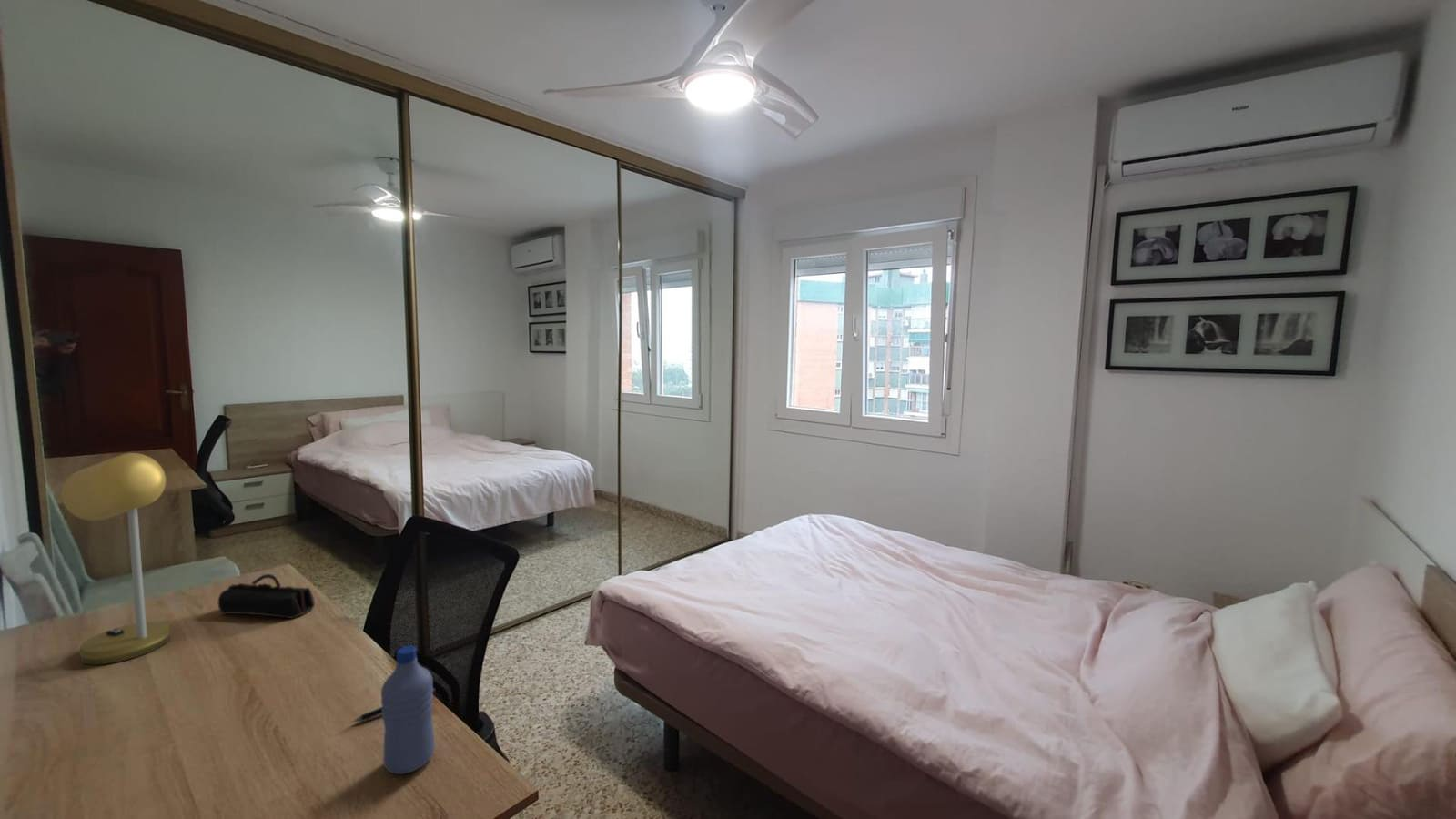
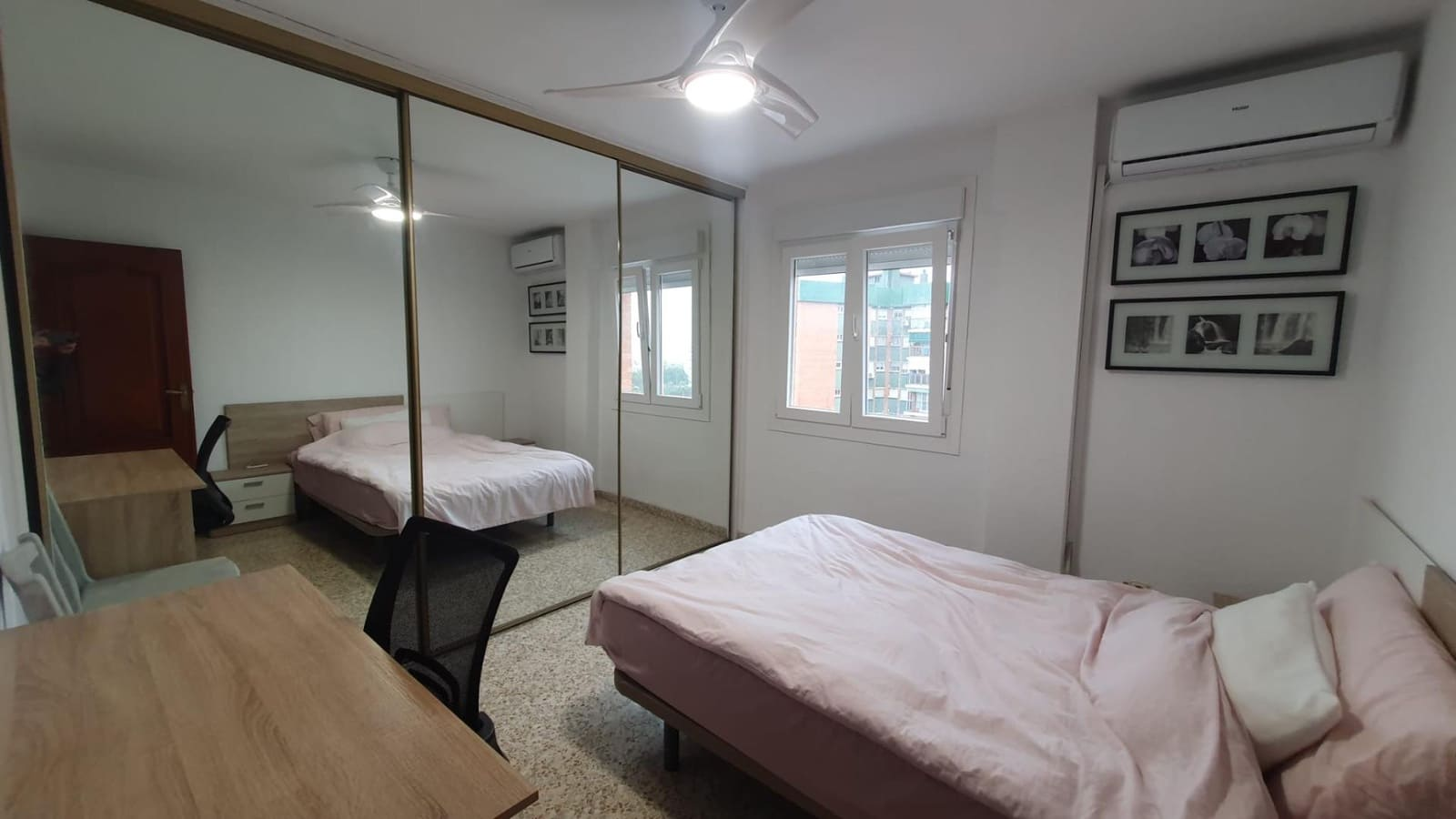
- pencil case [217,573,316,620]
- desk lamp [60,452,171,666]
- pen [352,687,436,723]
- water bottle [380,644,436,775]
